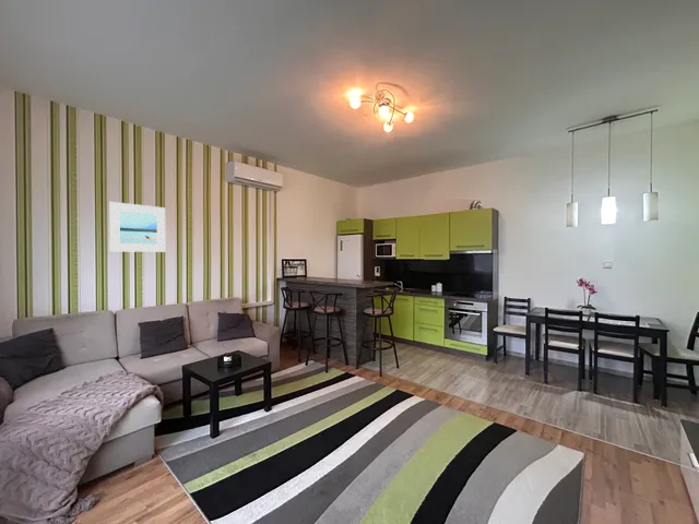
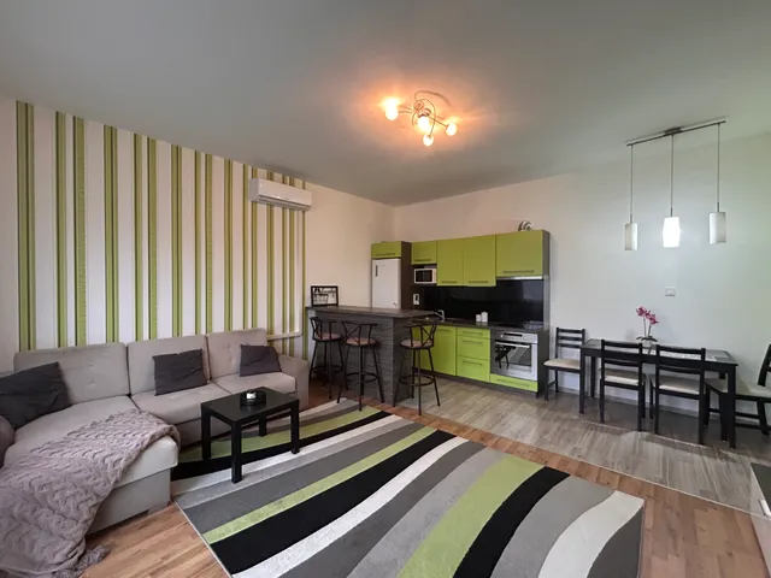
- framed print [108,201,166,253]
